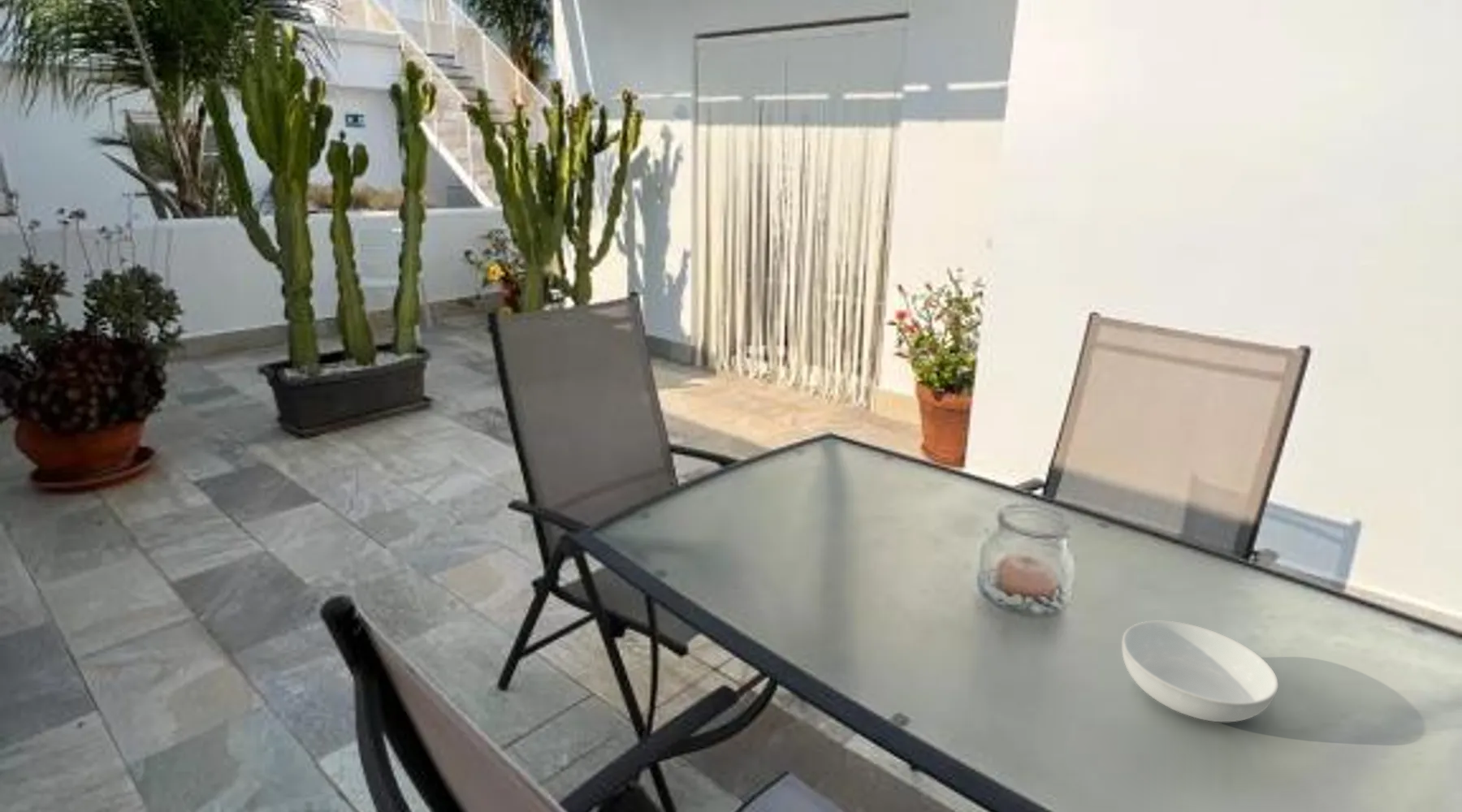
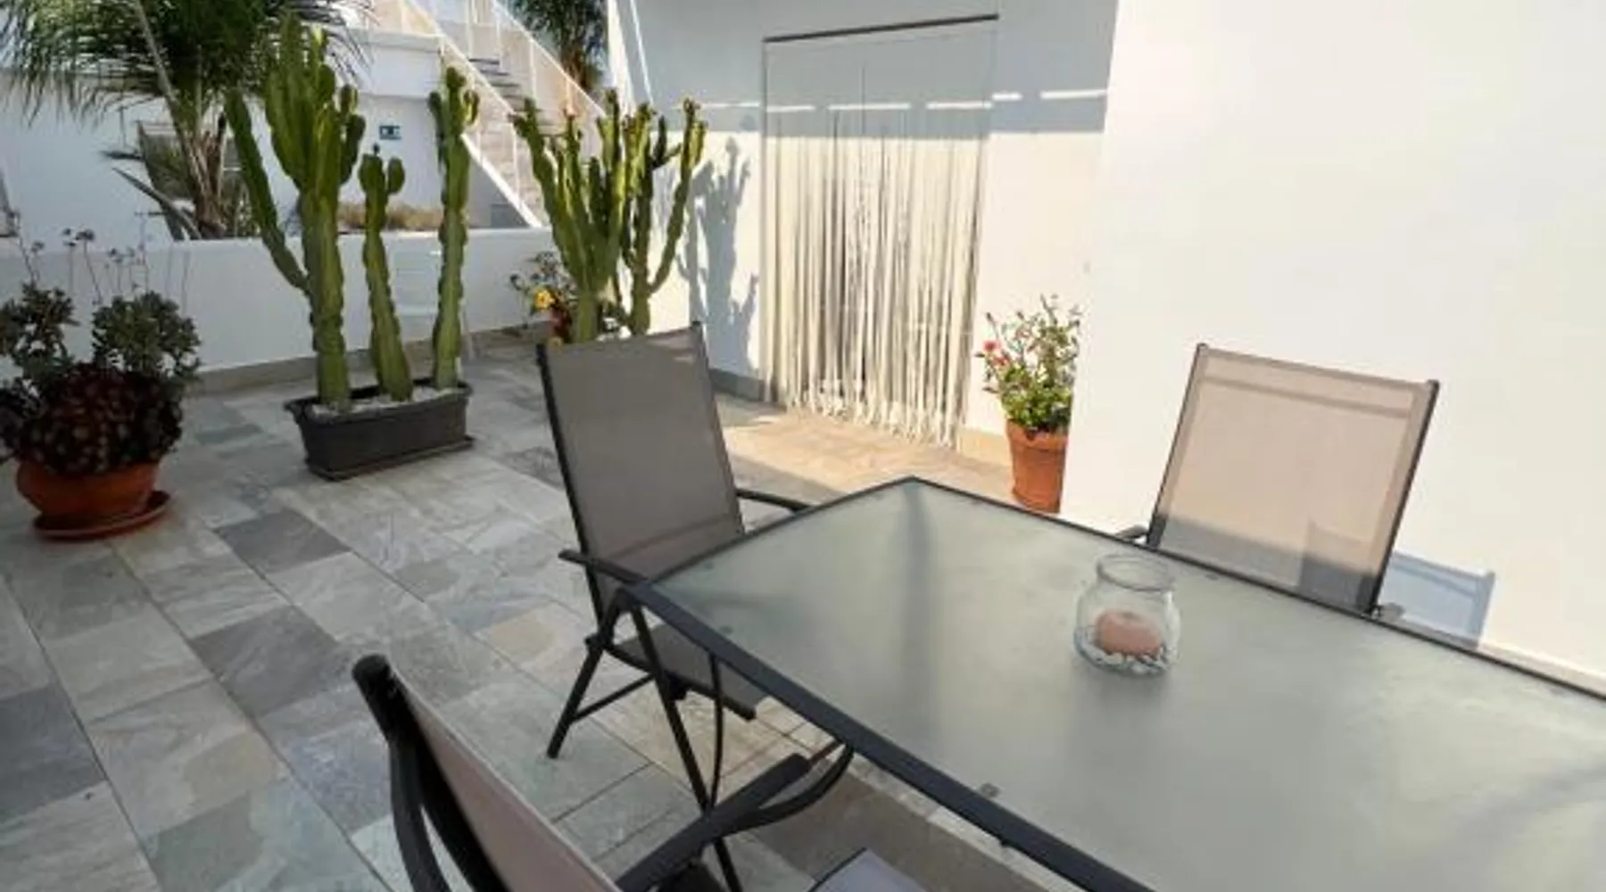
- serving bowl [1122,620,1279,723]
